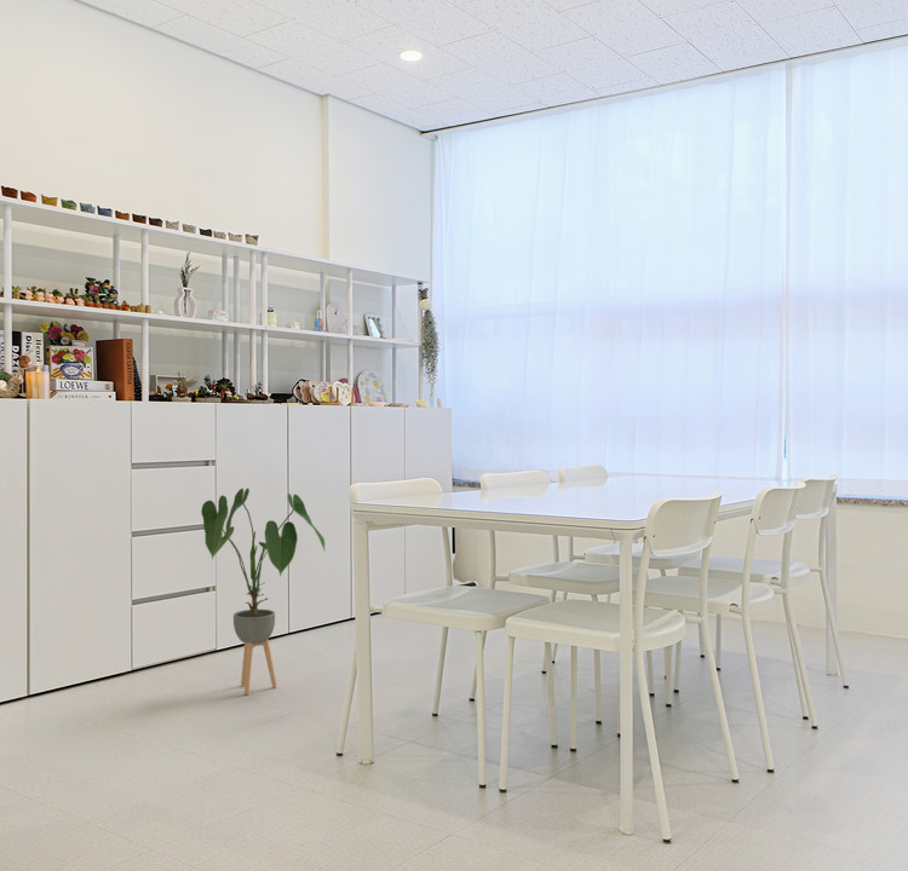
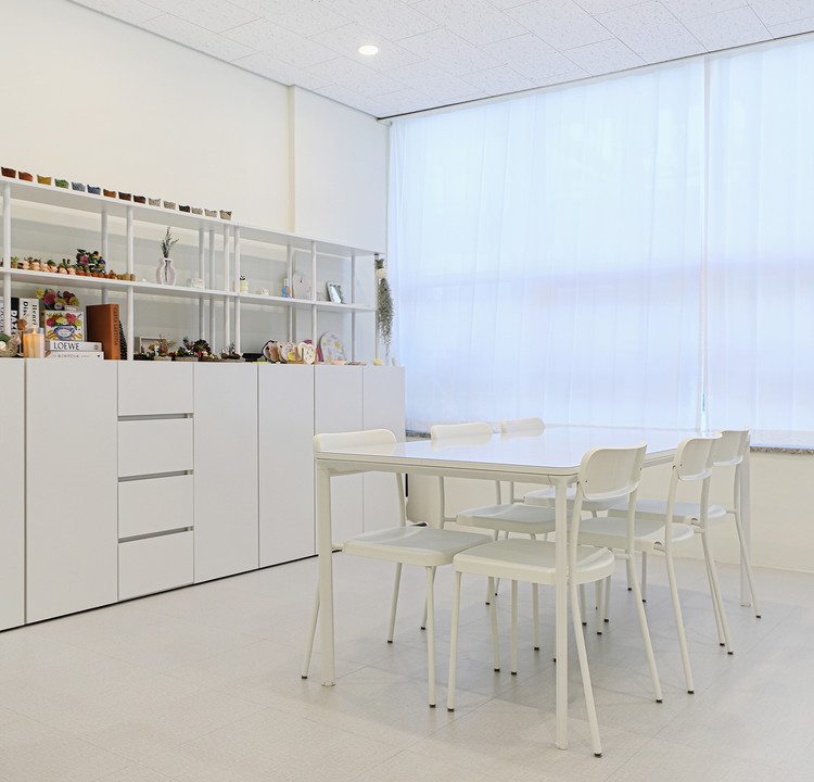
- house plant [201,486,326,696]
